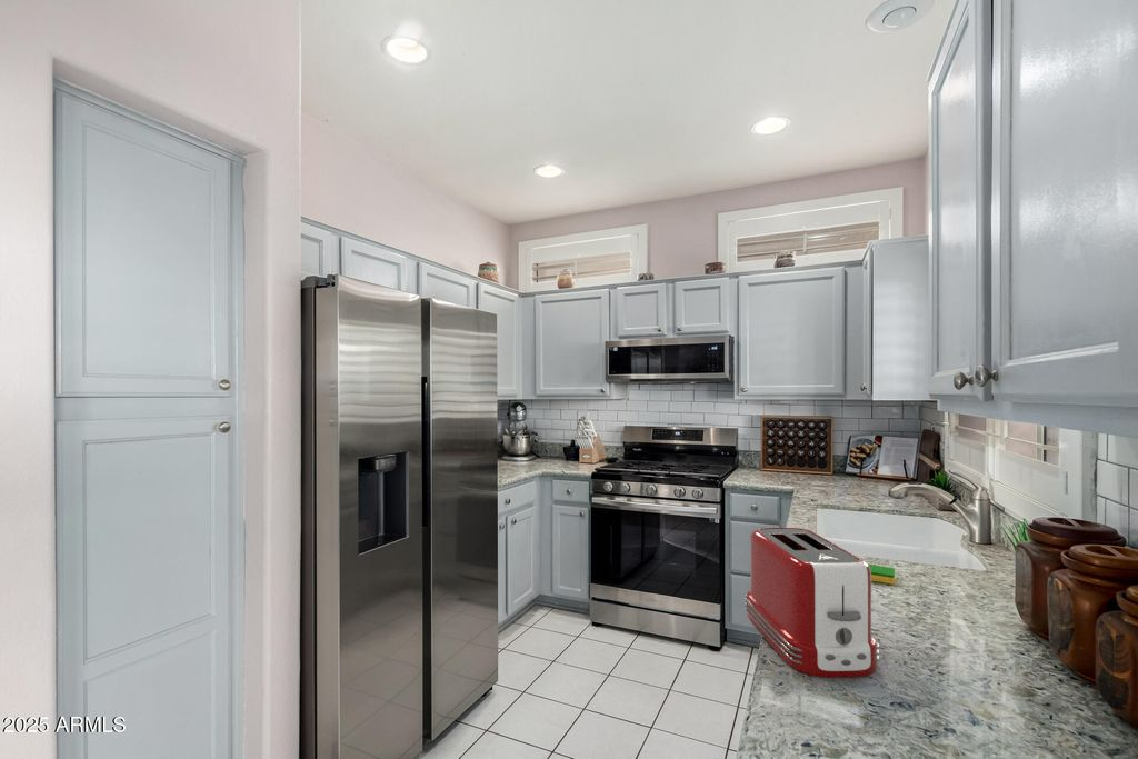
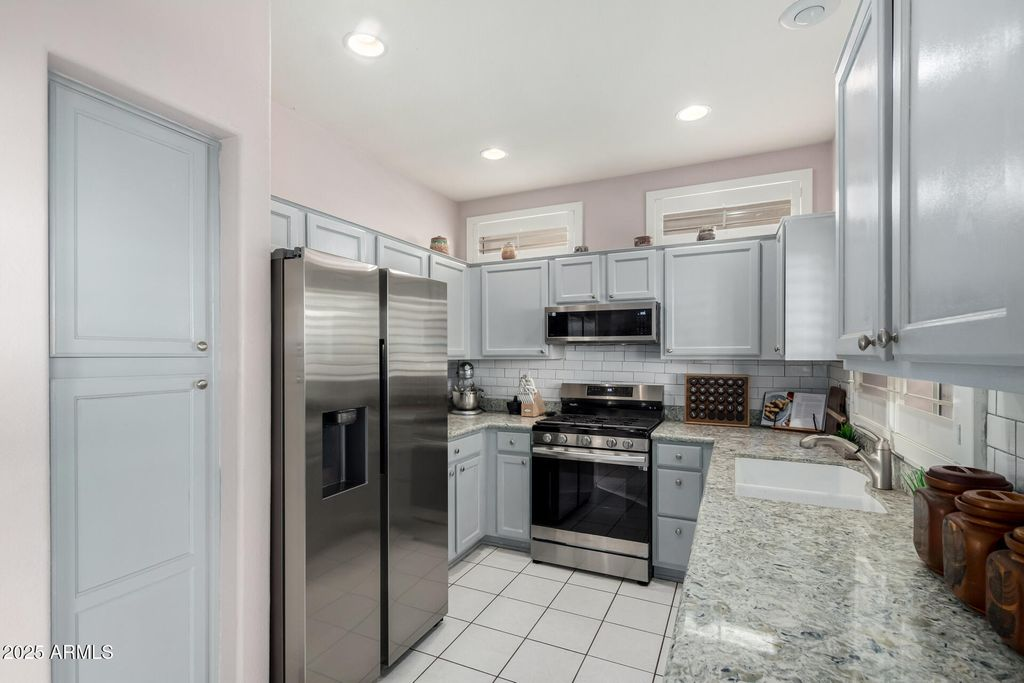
- toaster [743,527,880,679]
- dish sponge [868,563,896,586]
